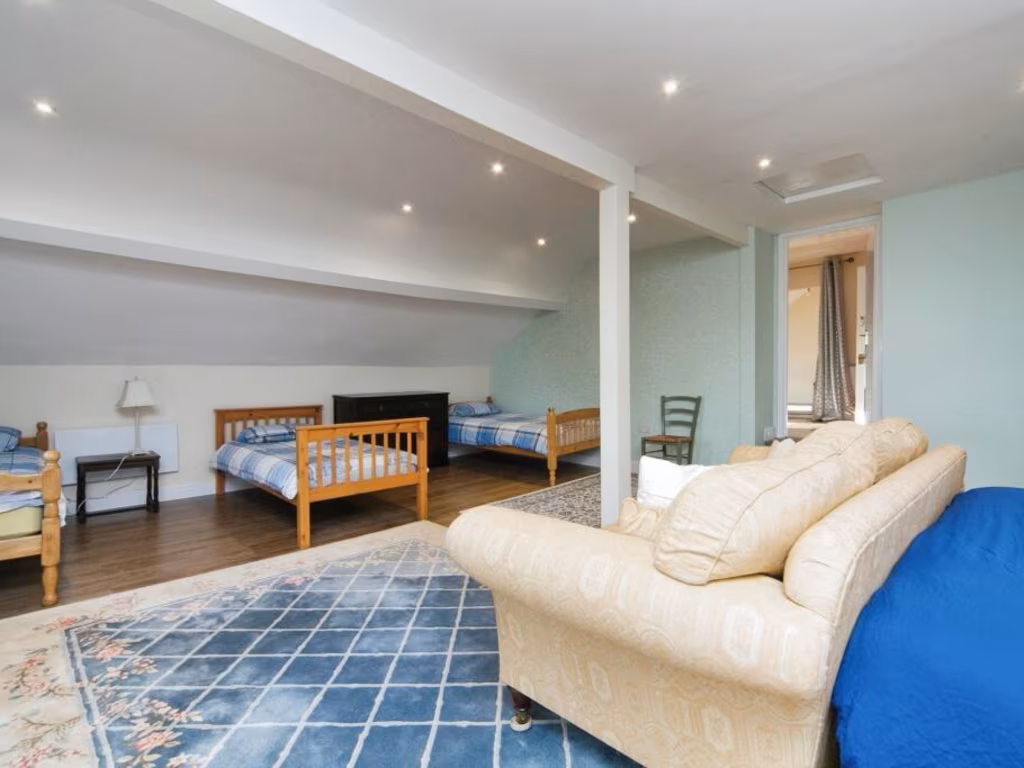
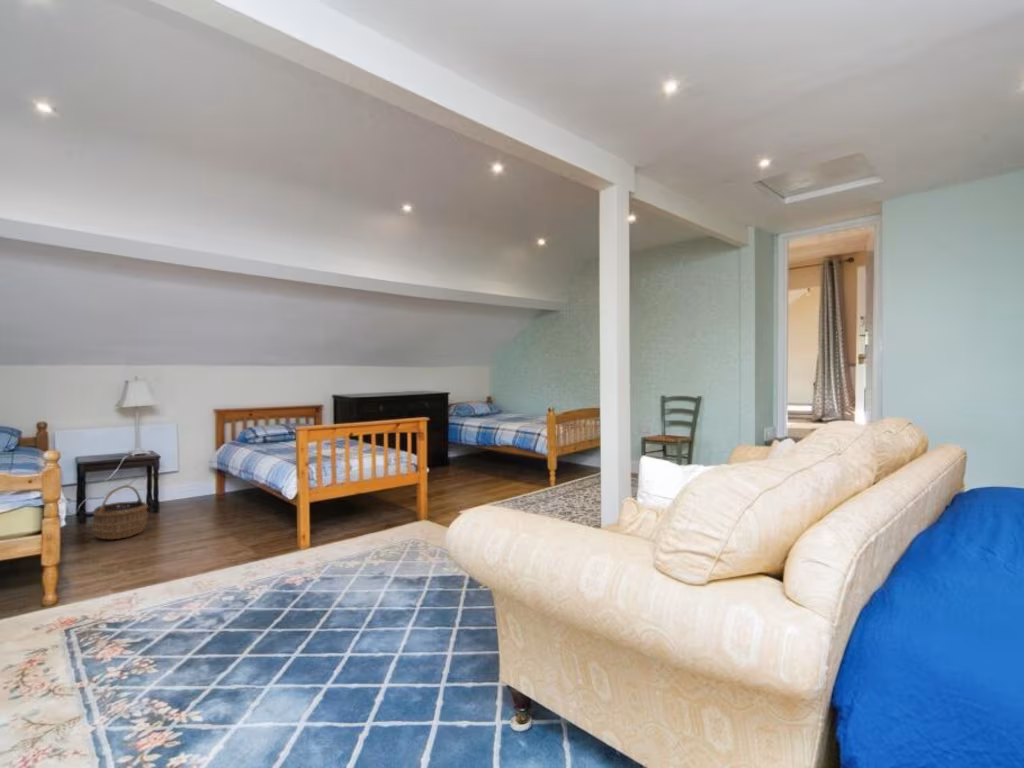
+ wicker basket [91,484,149,540]
